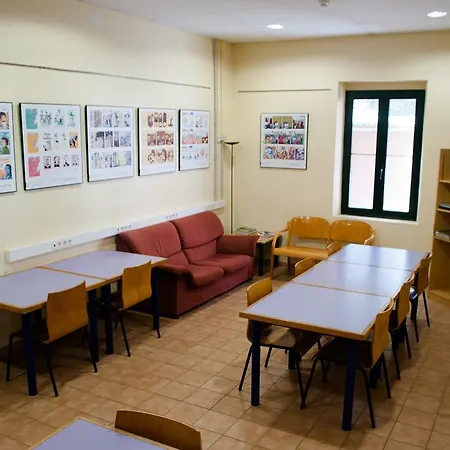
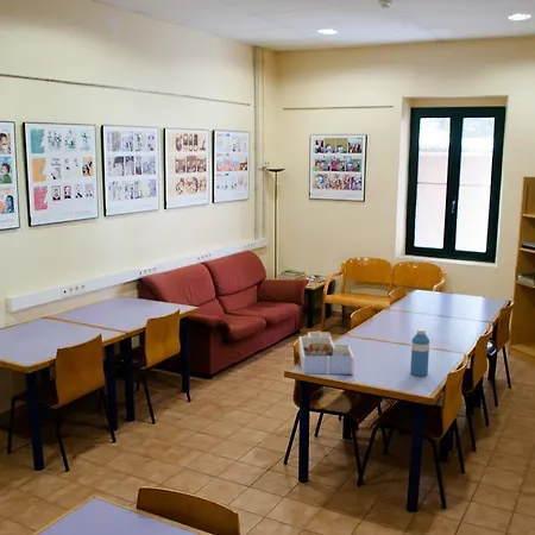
+ desk organizer [297,332,355,376]
+ water bottle [409,328,430,377]
